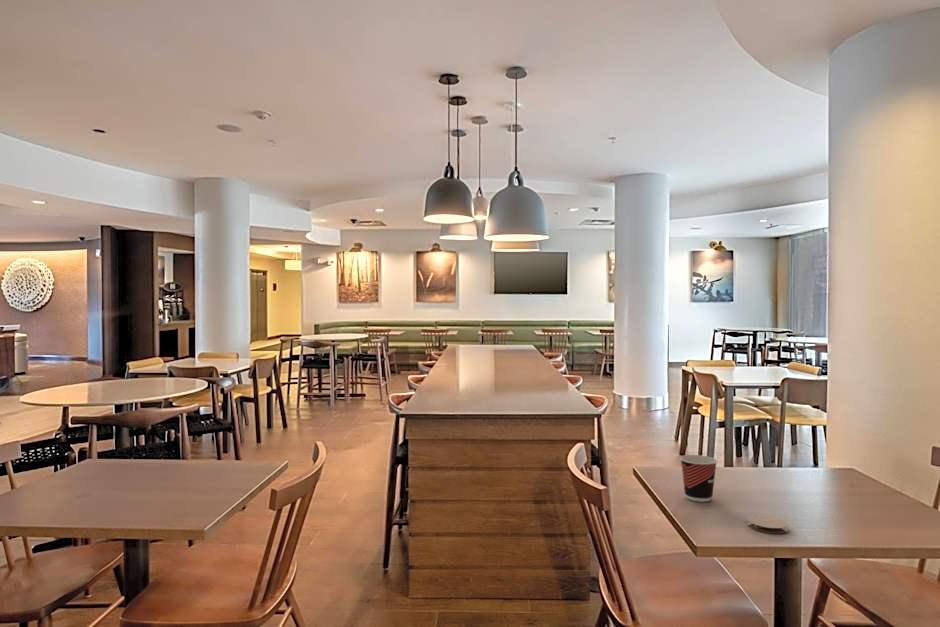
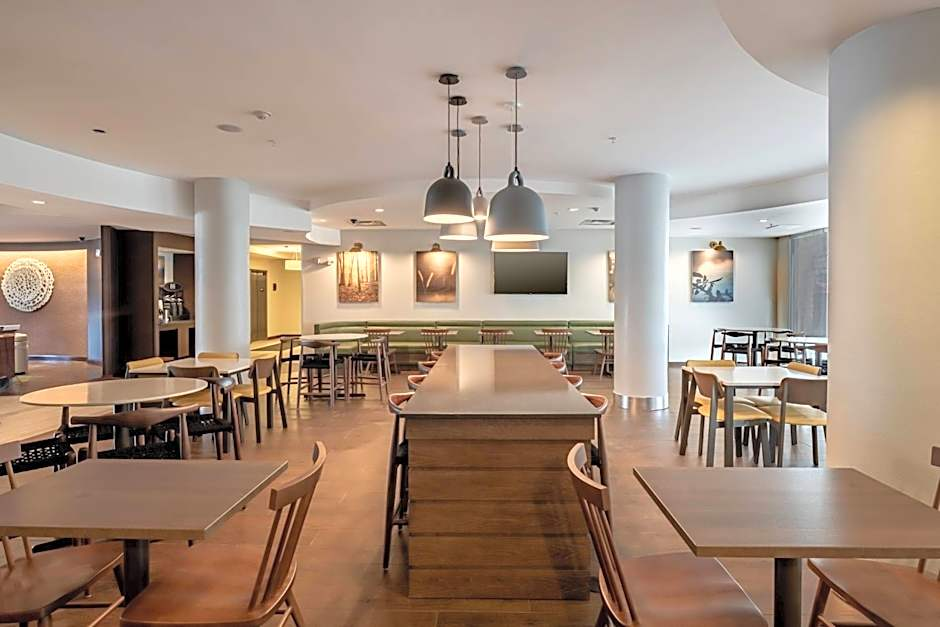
- coaster [746,514,789,534]
- cup [679,454,718,503]
